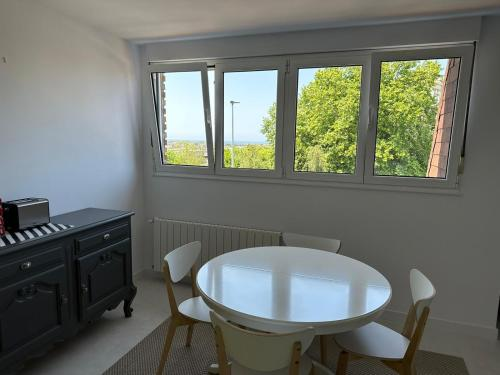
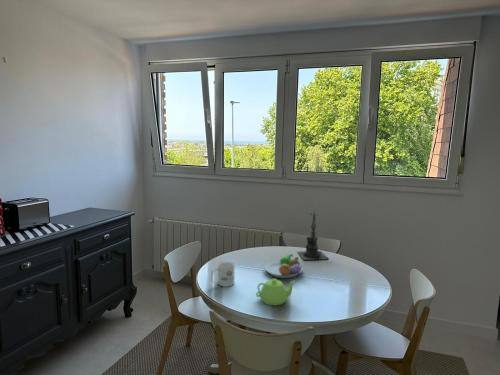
+ teapot [255,278,297,306]
+ fruit bowl [264,253,303,279]
+ mug [210,261,236,288]
+ candle holder [296,205,330,261]
